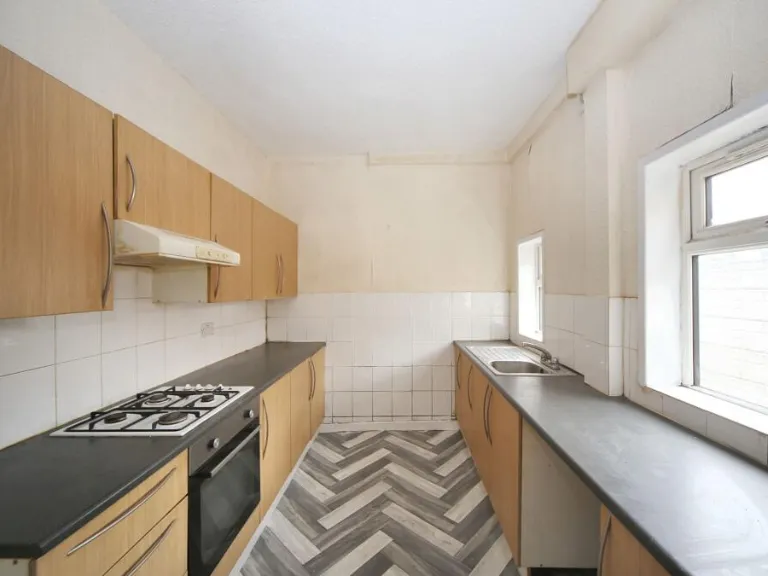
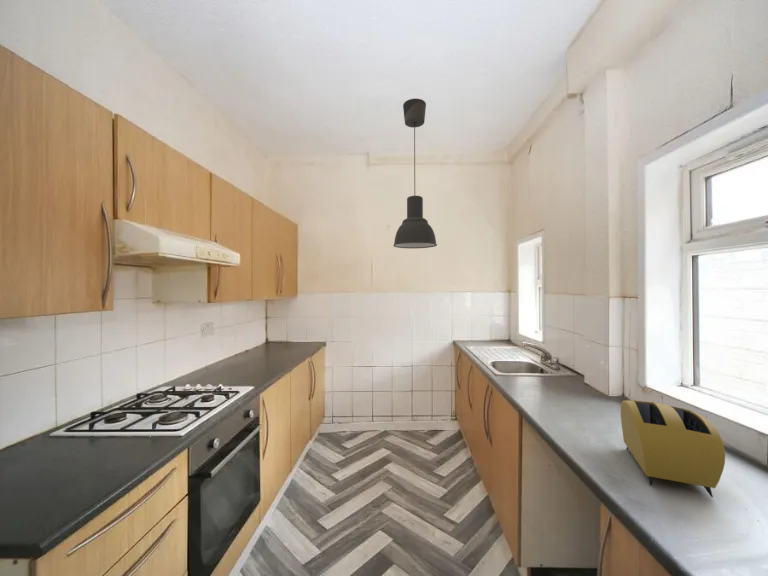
+ ceiling light [392,98,438,249]
+ toaster [620,399,726,498]
